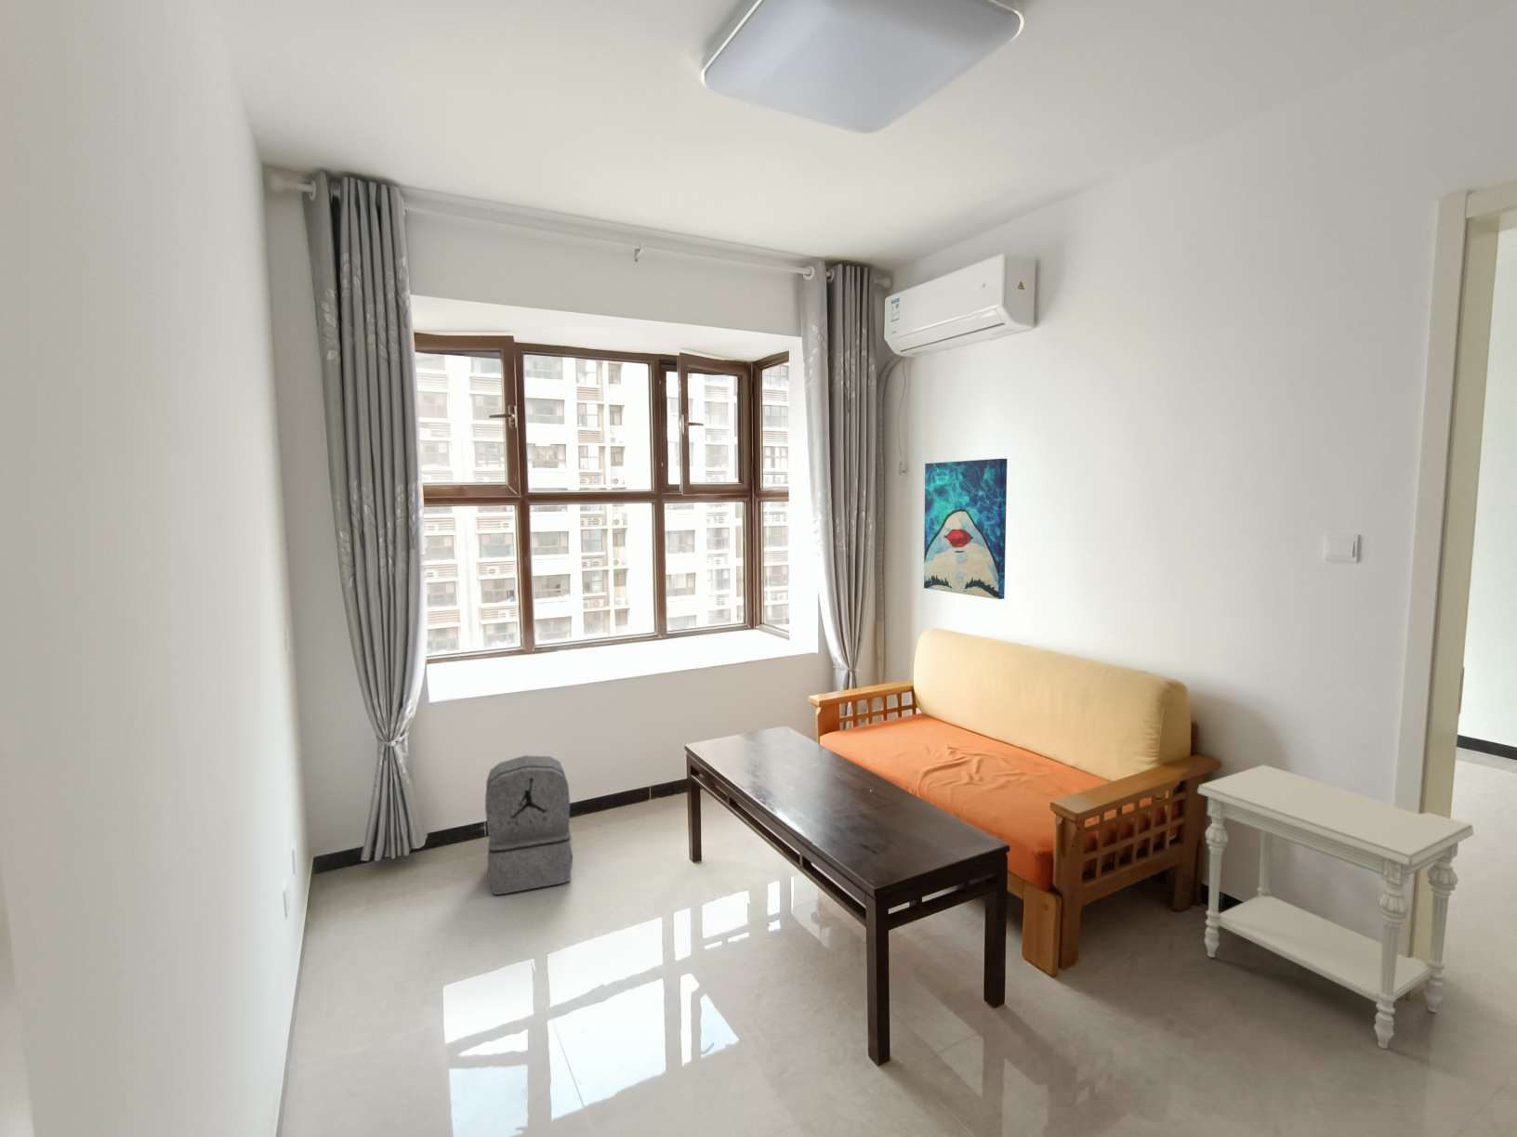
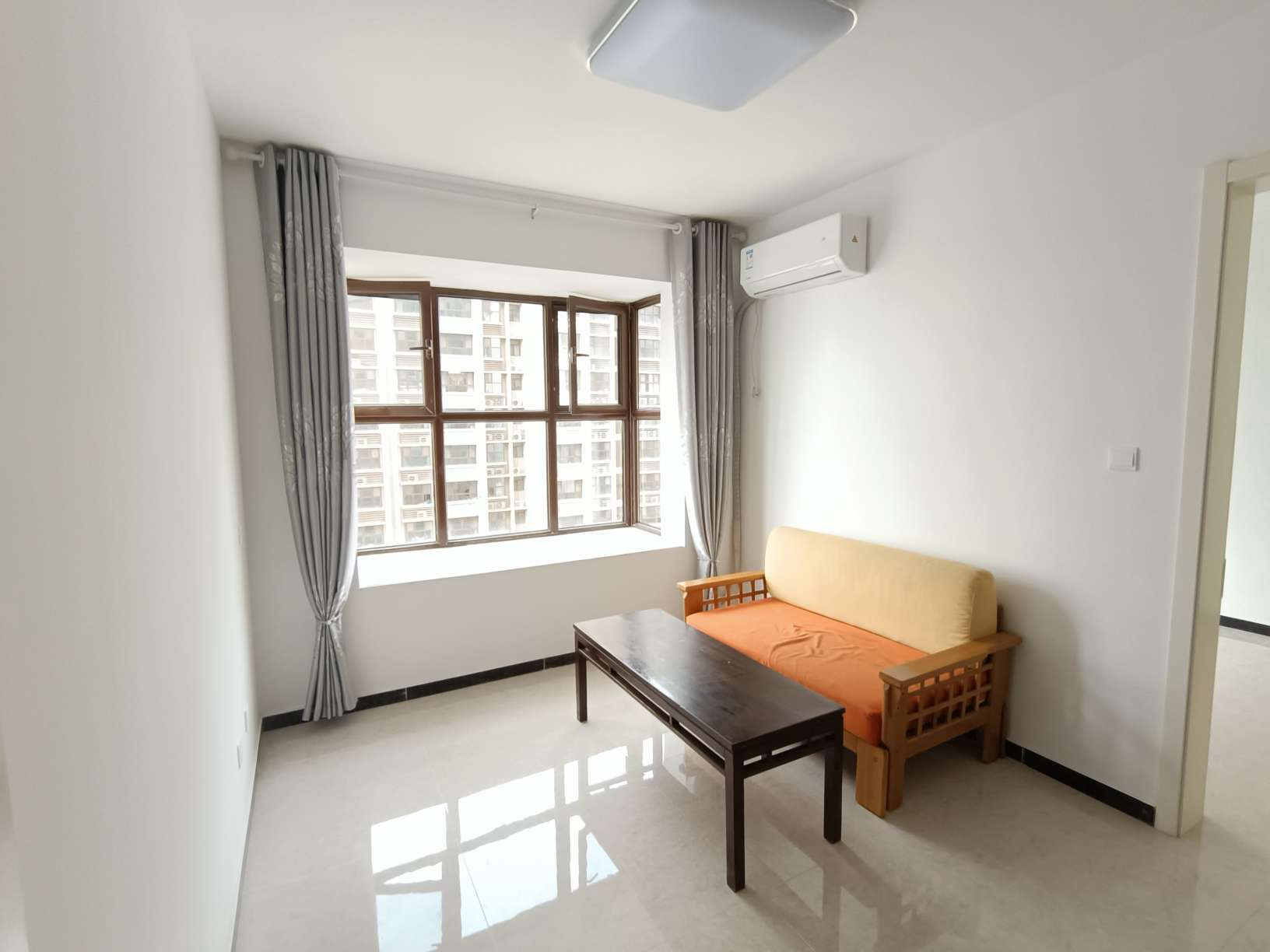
- side table [1197,763,1474,1050]
- backpack [484,755,573,896]
- wall art [923,457,1008,600]
